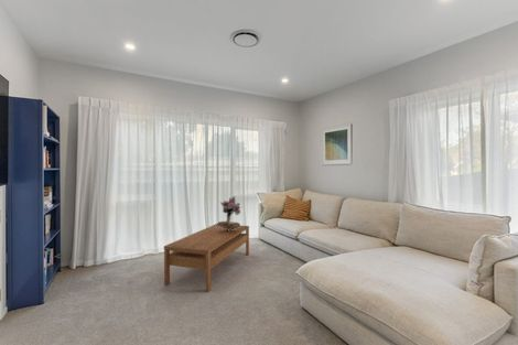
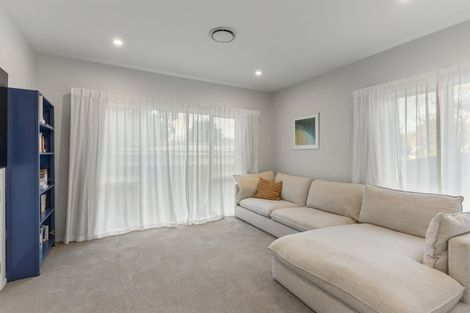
- bouquet [215,195,242,230]
- coffee table [163,223,250,292]
